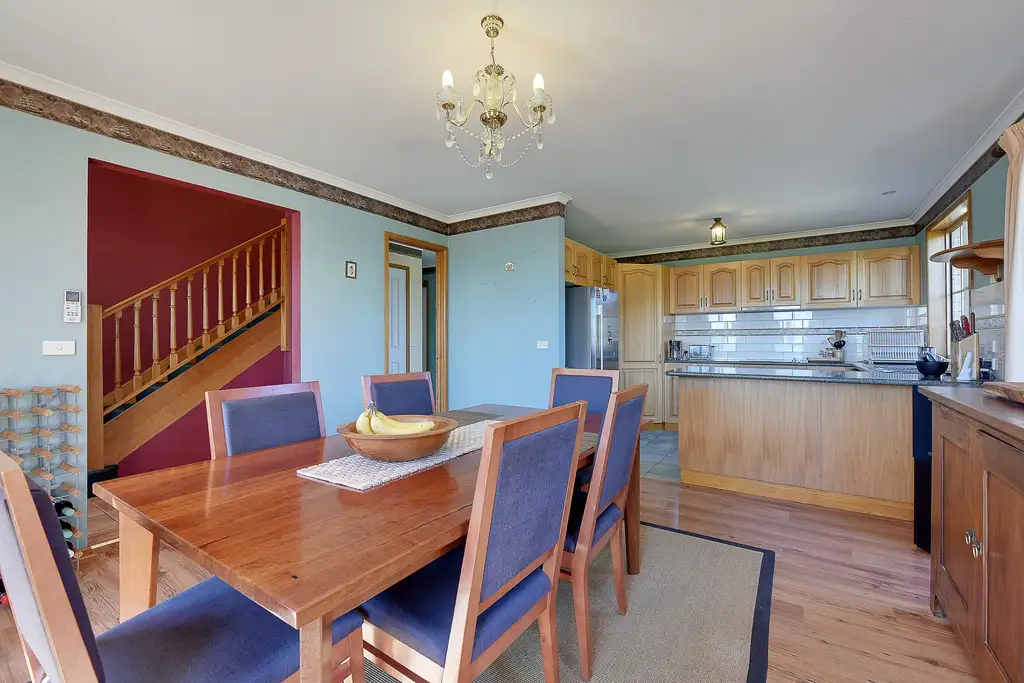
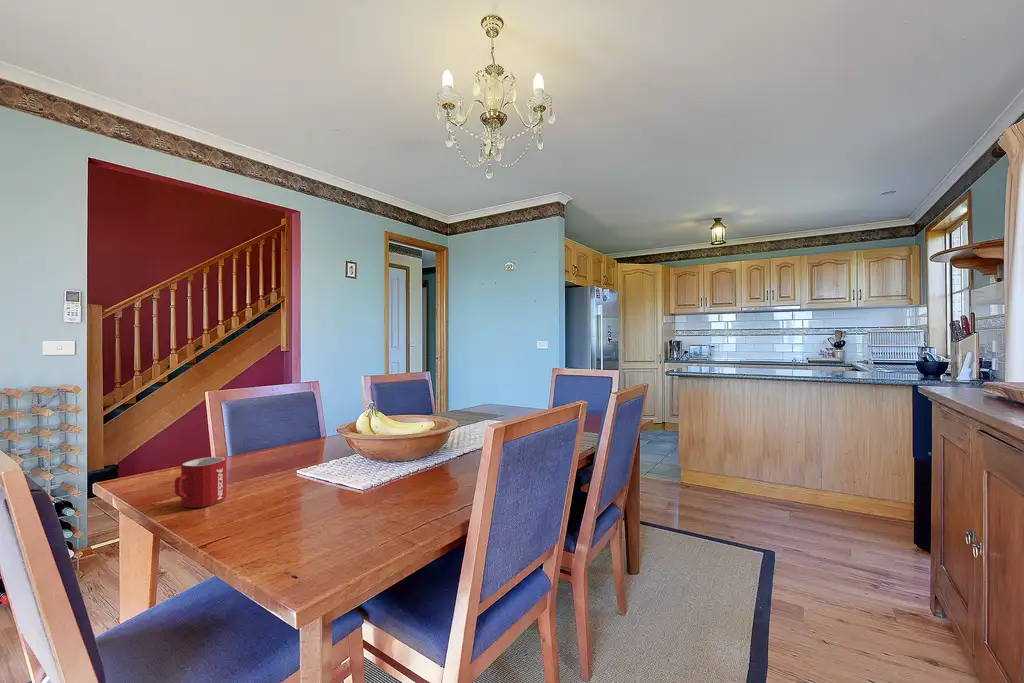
+ mug [174,456,227,509]
